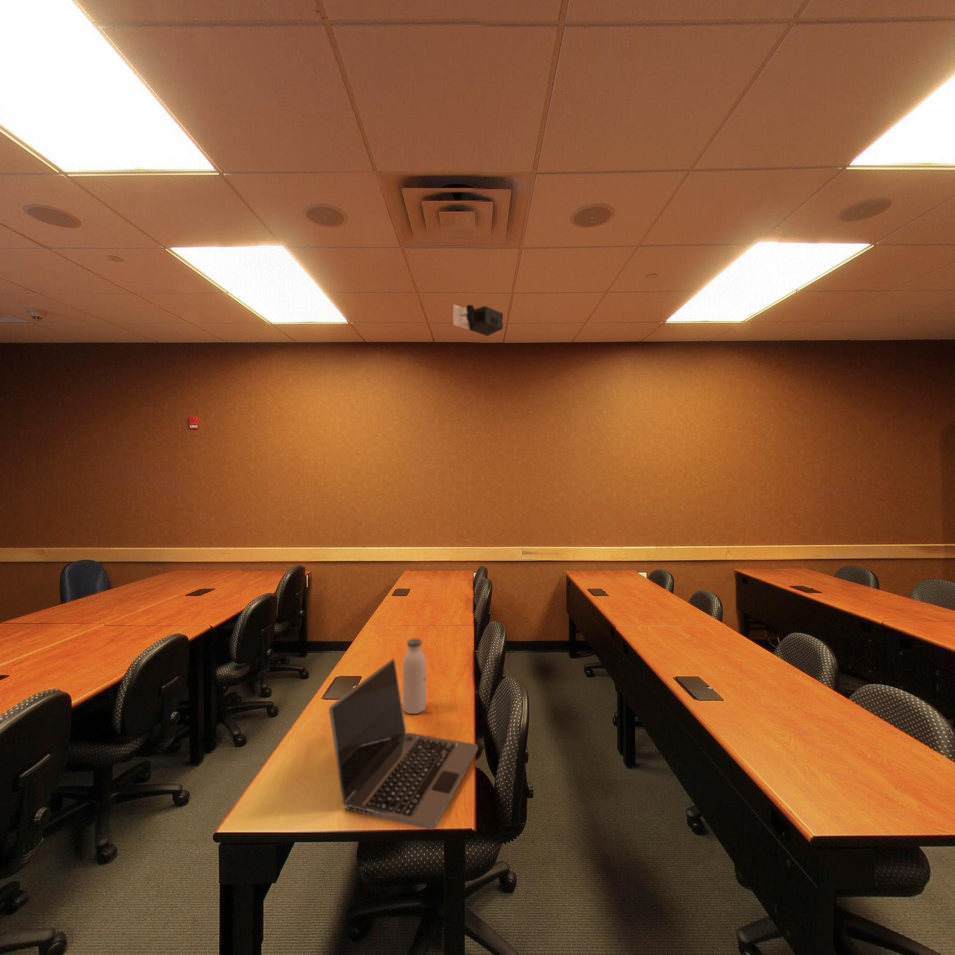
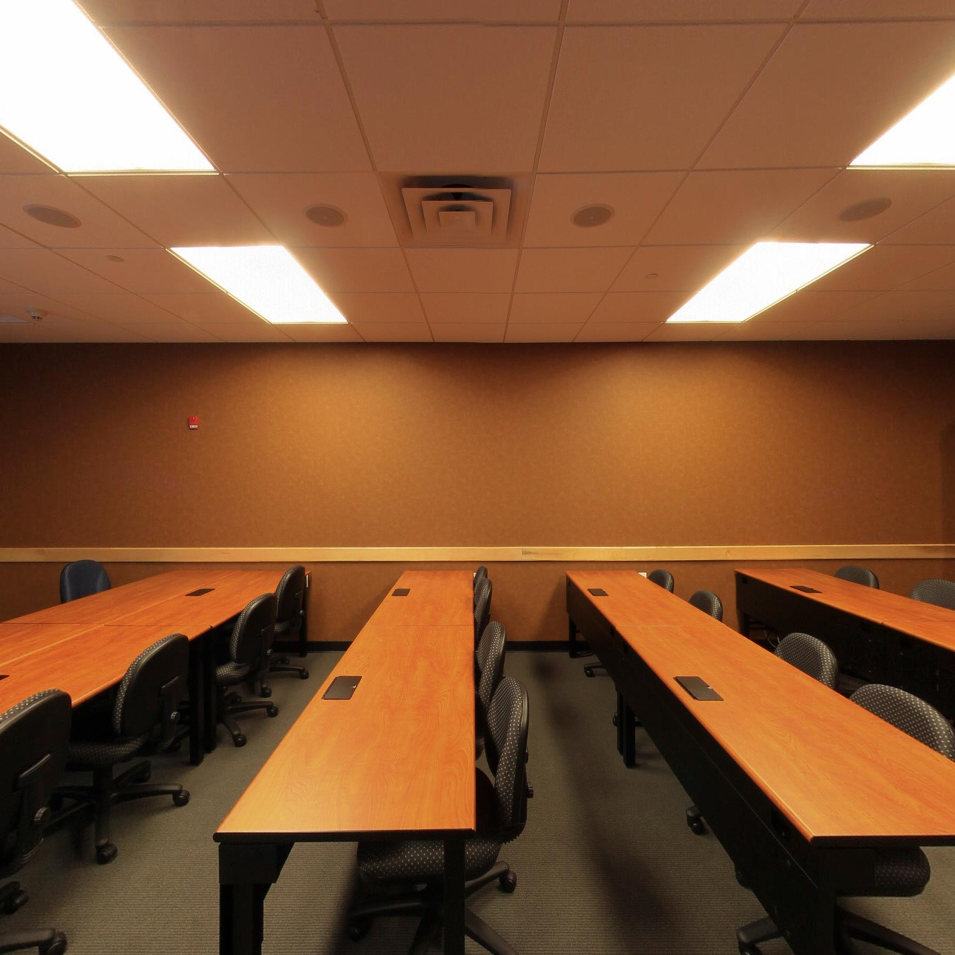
- water bottle [402,638,427,715]
- projector [452,304,504,337]
- laptop [328,658,479,830]
